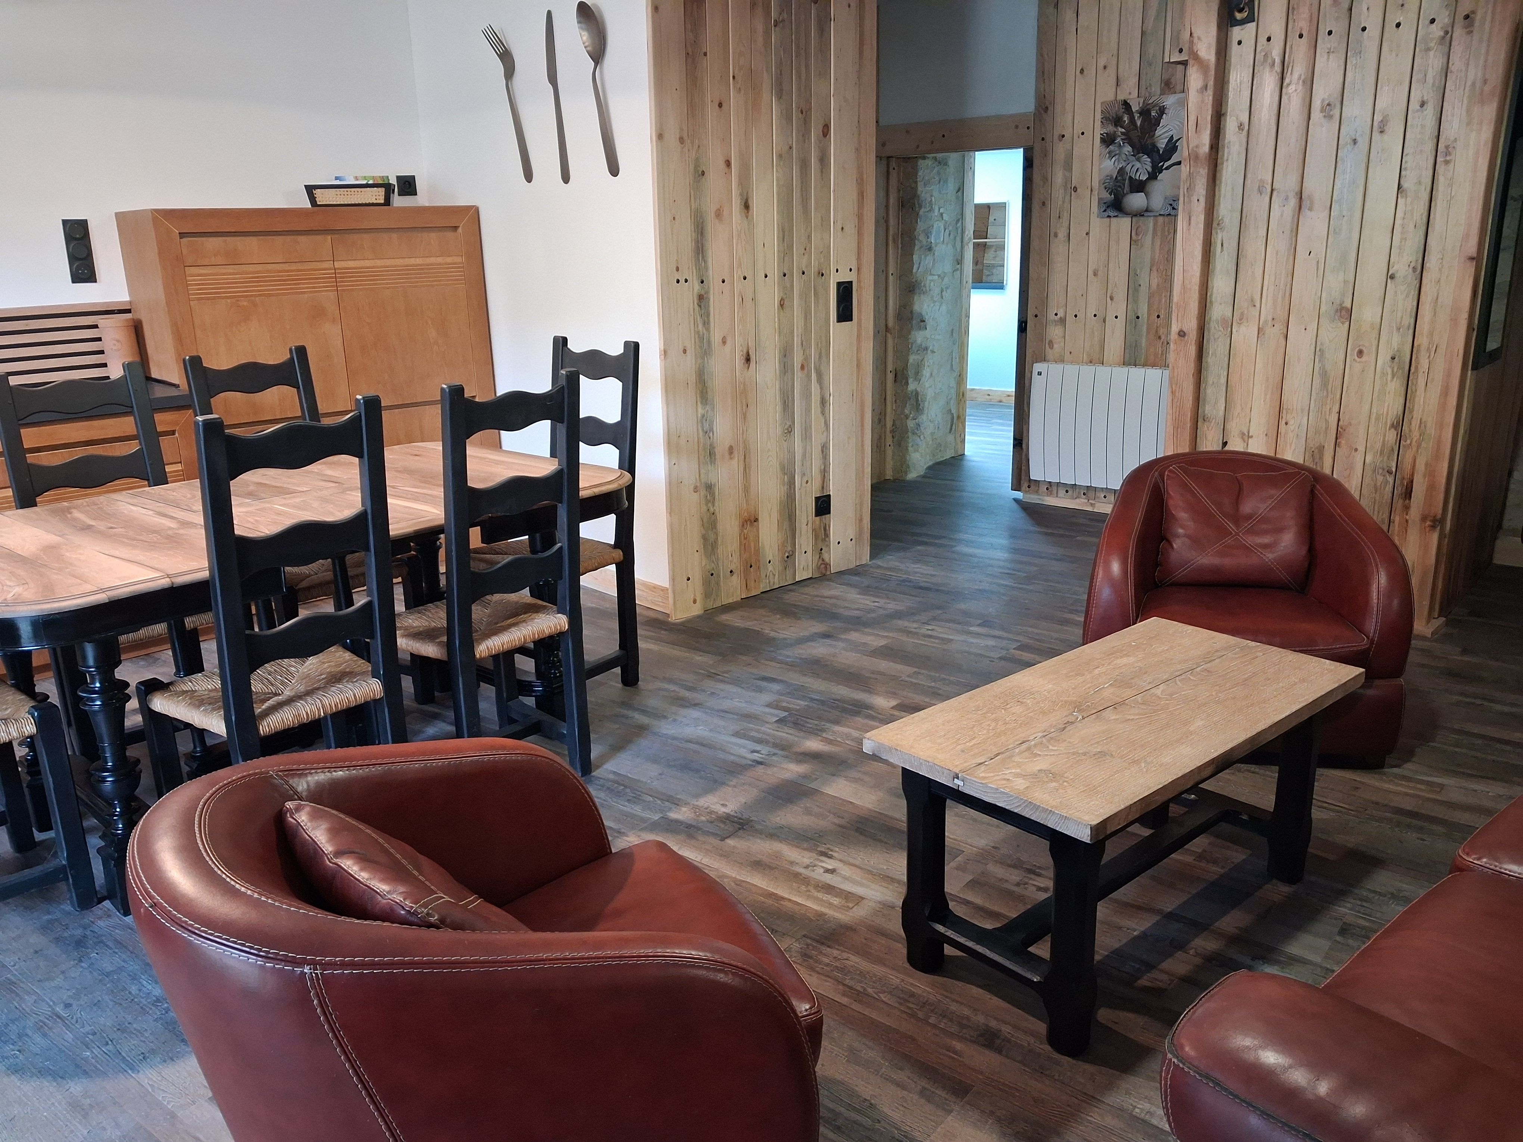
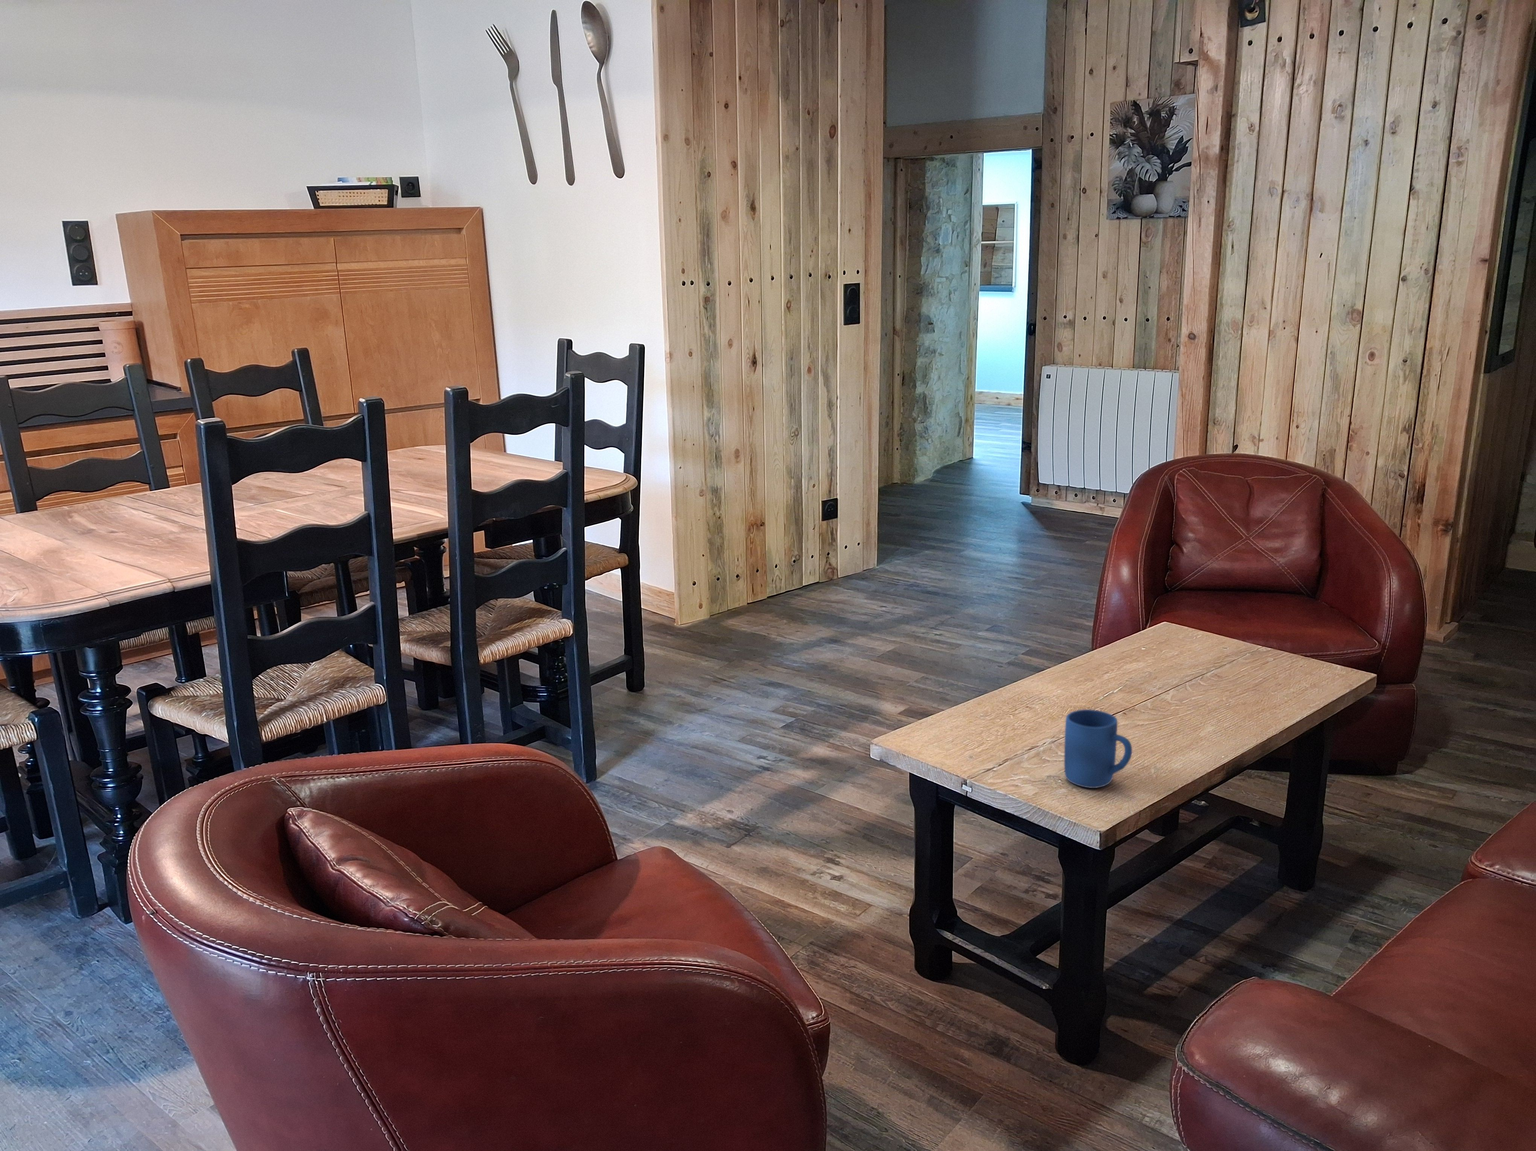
+ mug [1064,708,1132,788]
